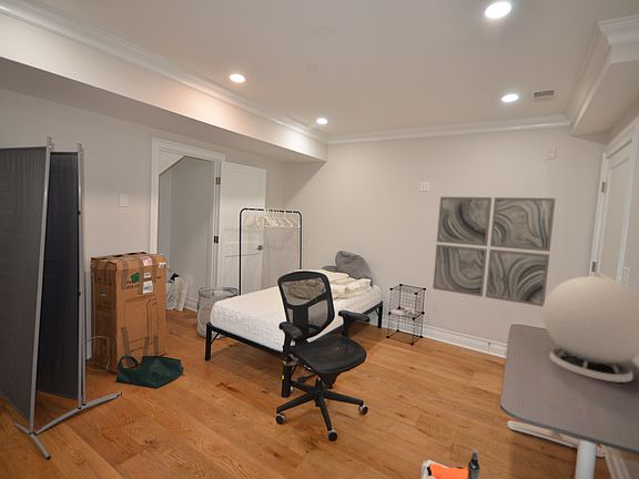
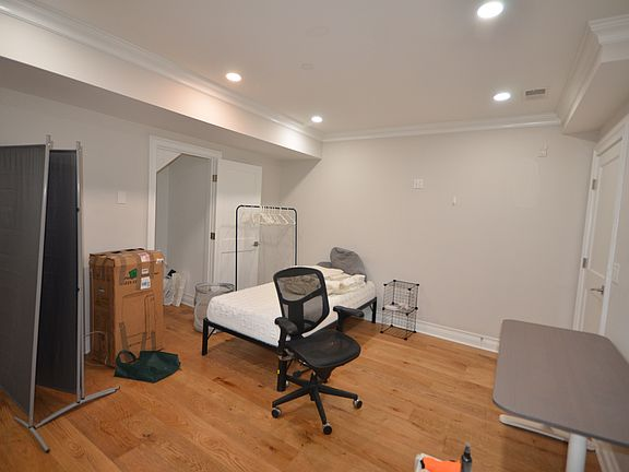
- desk lamp [541,275,639,384]
- wall art [432,196,556,307]
